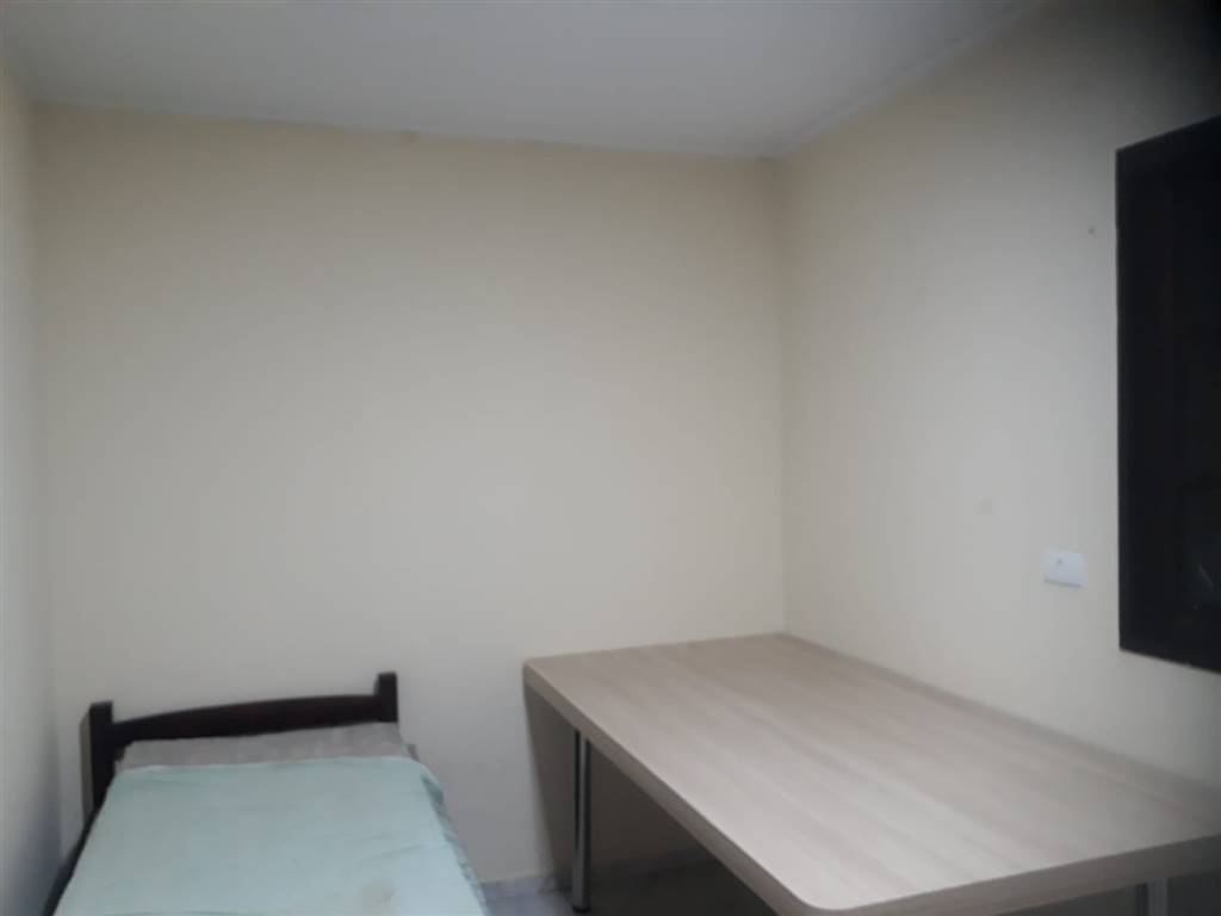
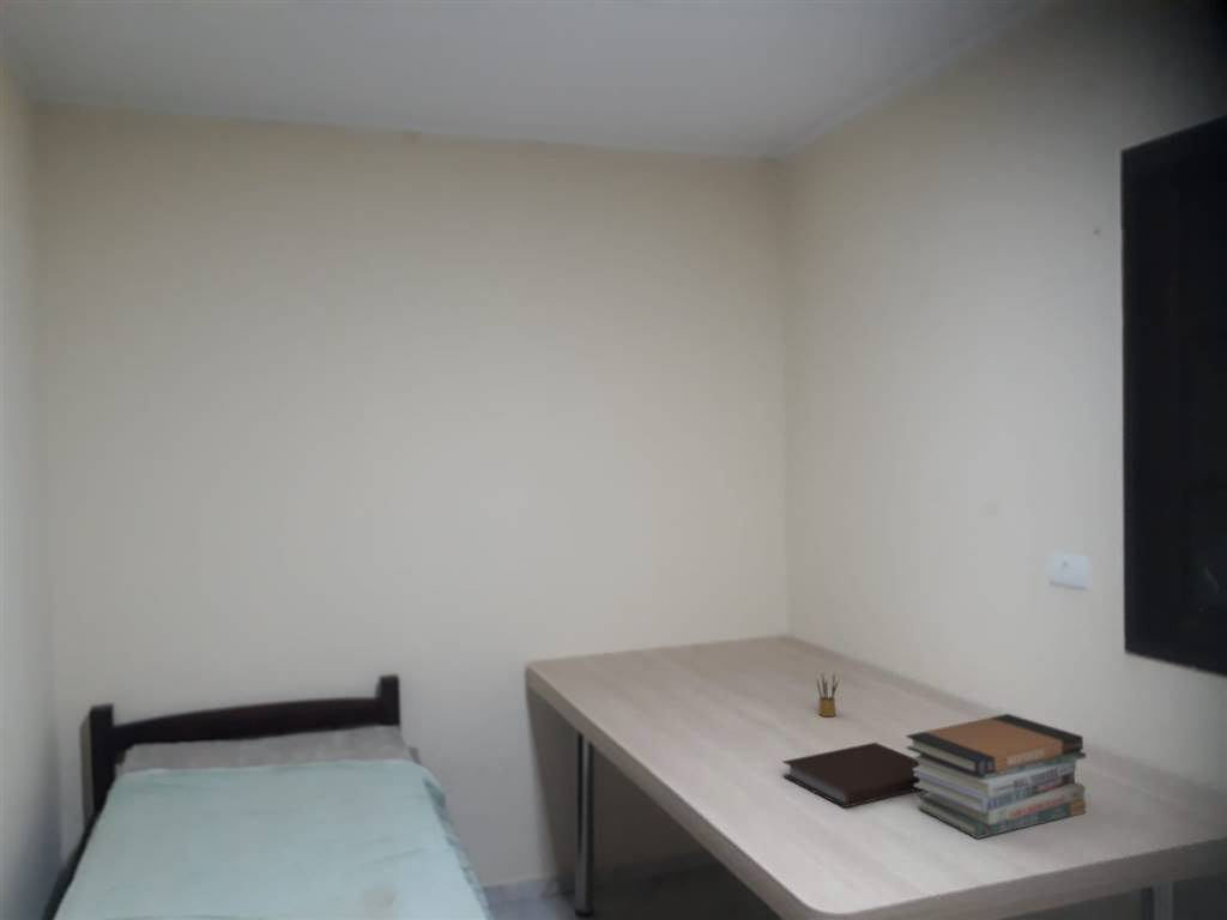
+ book stack [905,713,1087,840]
+ notebook [781,742,921,809]
+ pencil box [815,672,839,718]
